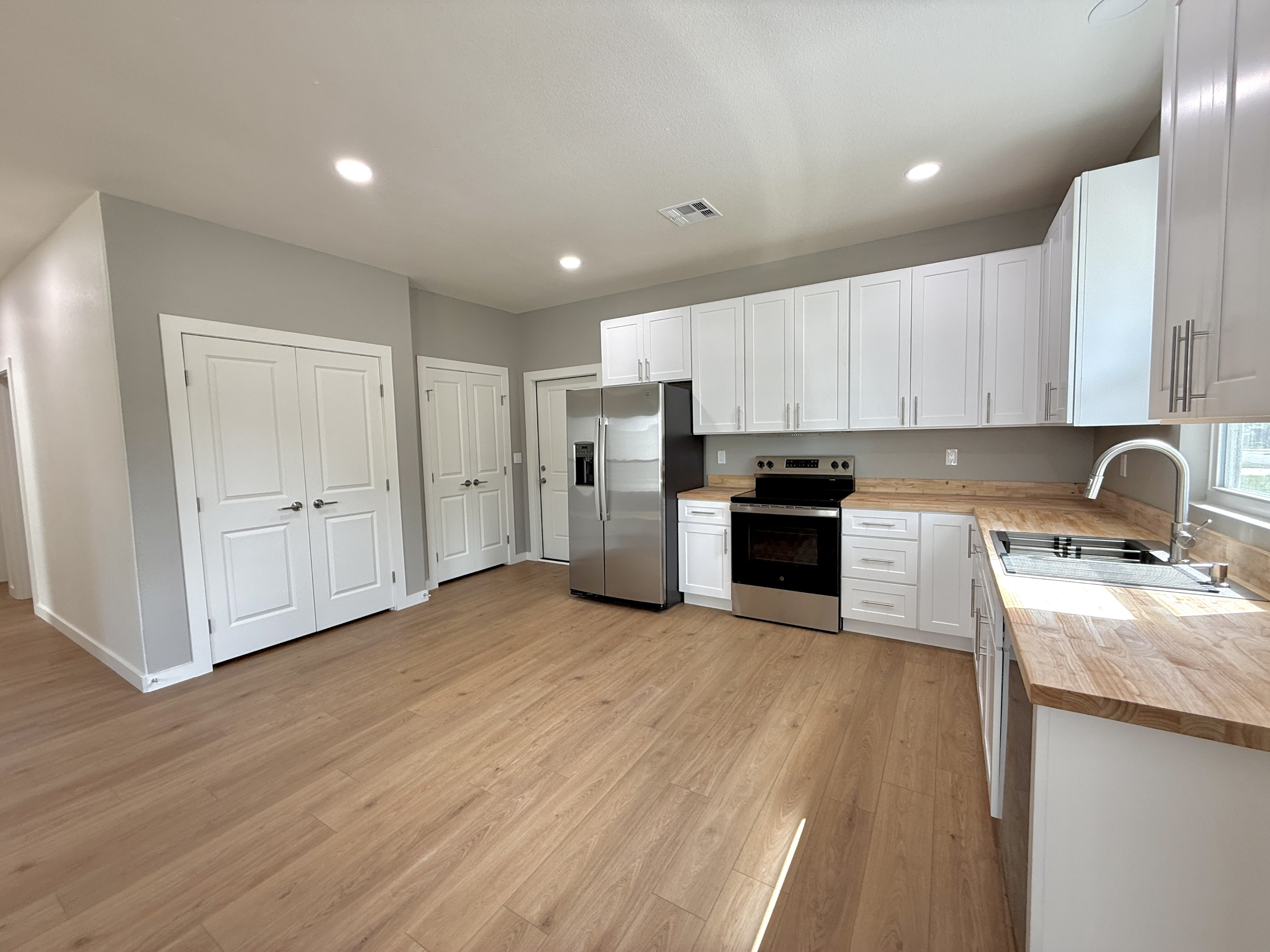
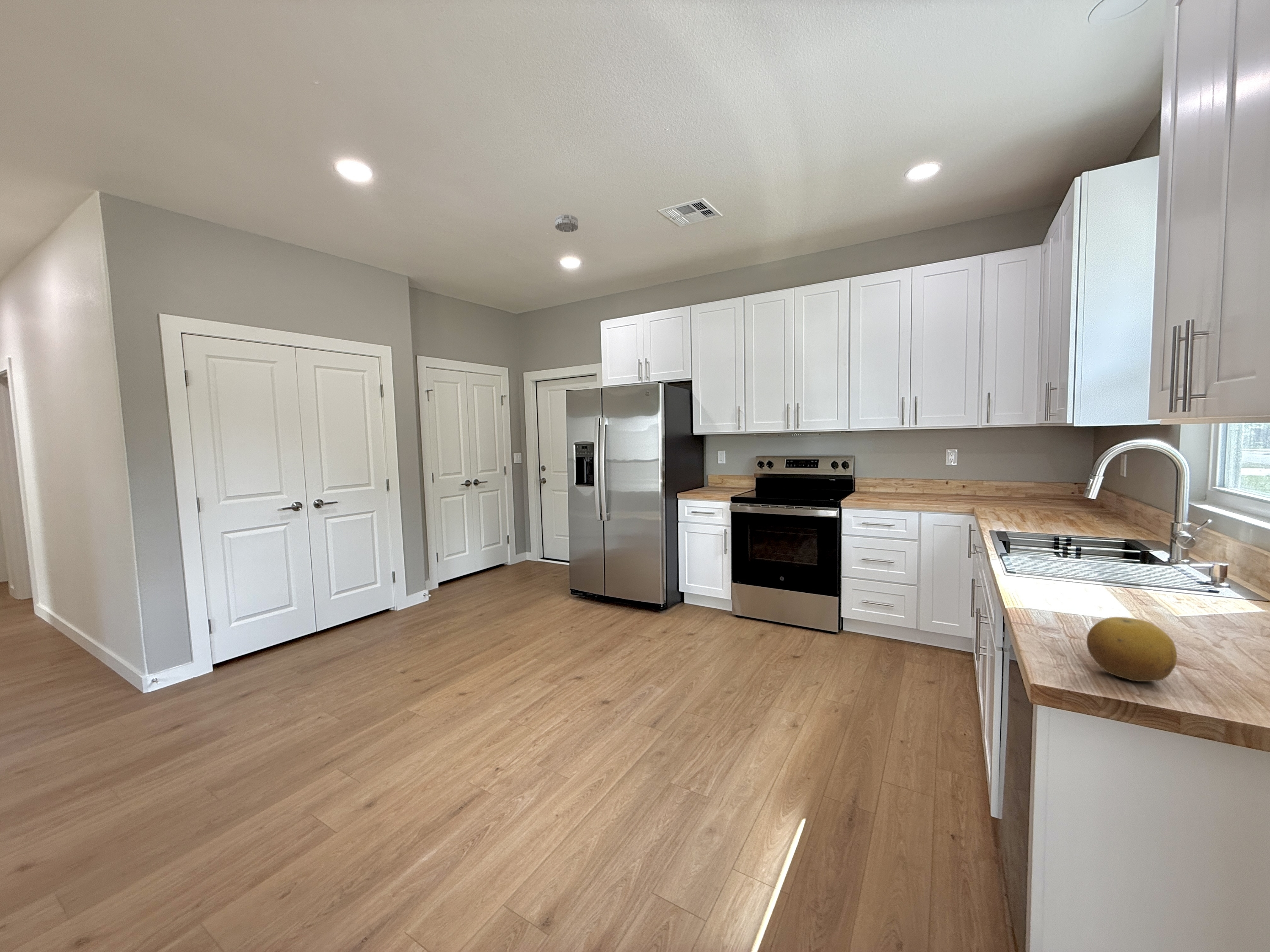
+ fruit [1086,616,1178,682]
+ smoke detector [555,214,579,233]
